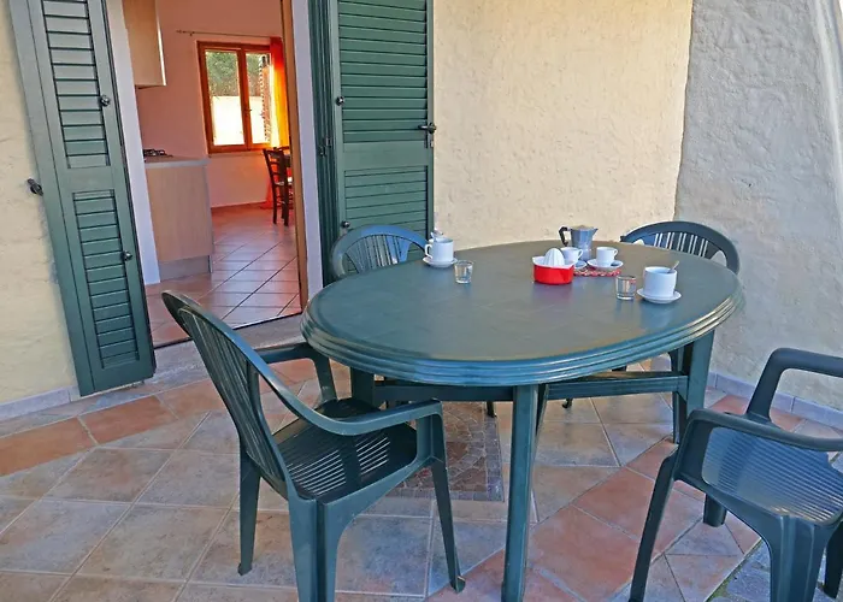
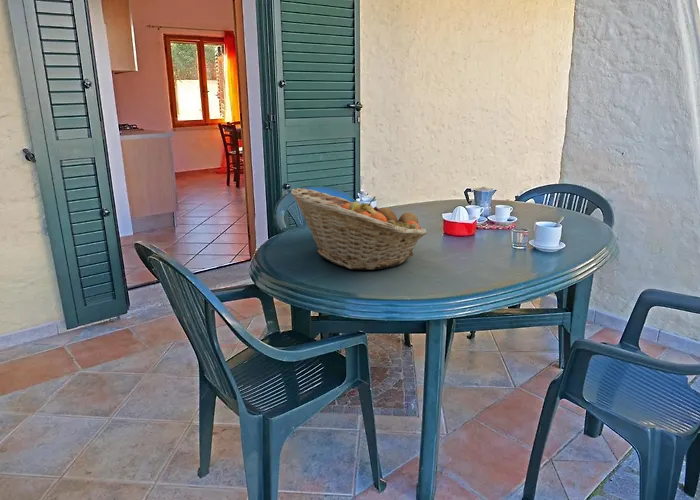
+ fruit basket [290,187,428,271]
